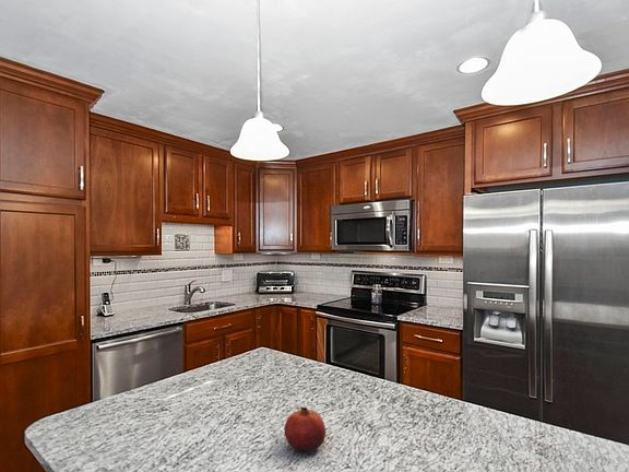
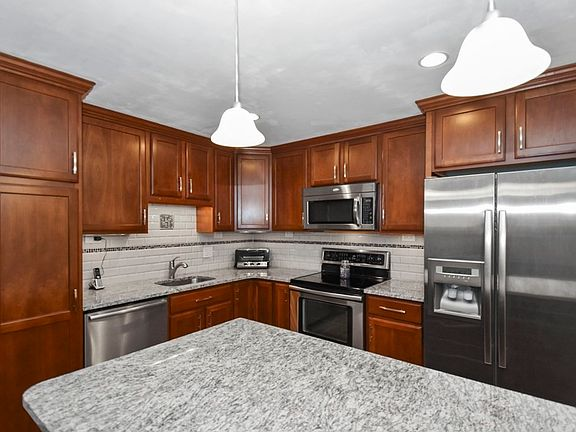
- fruit [283,405,327,452]
